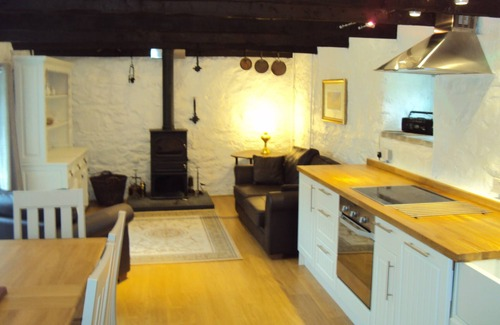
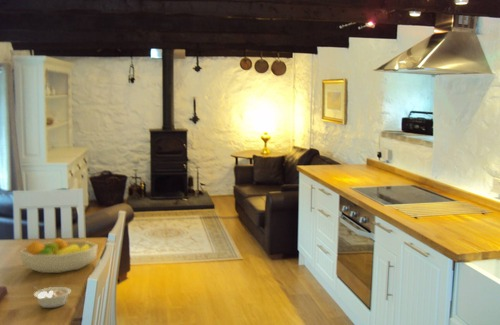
+ legume [32,285,72,309]
+ fruit bowl [19,237,99,274]
